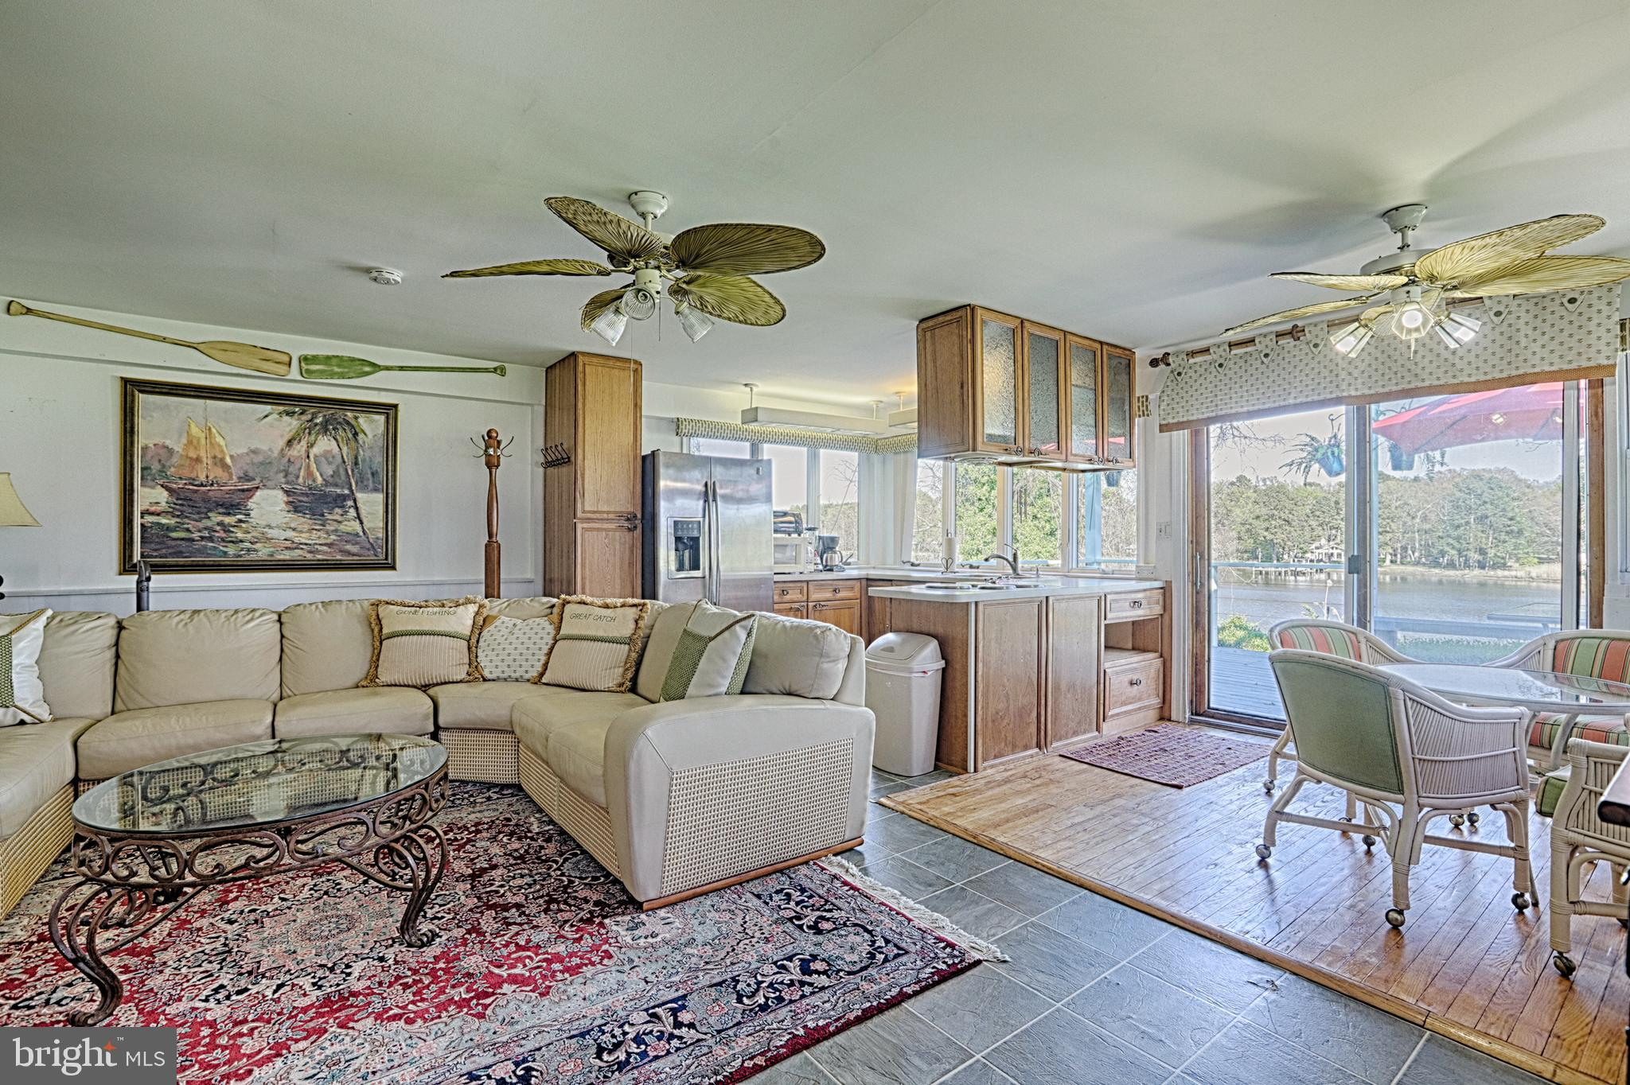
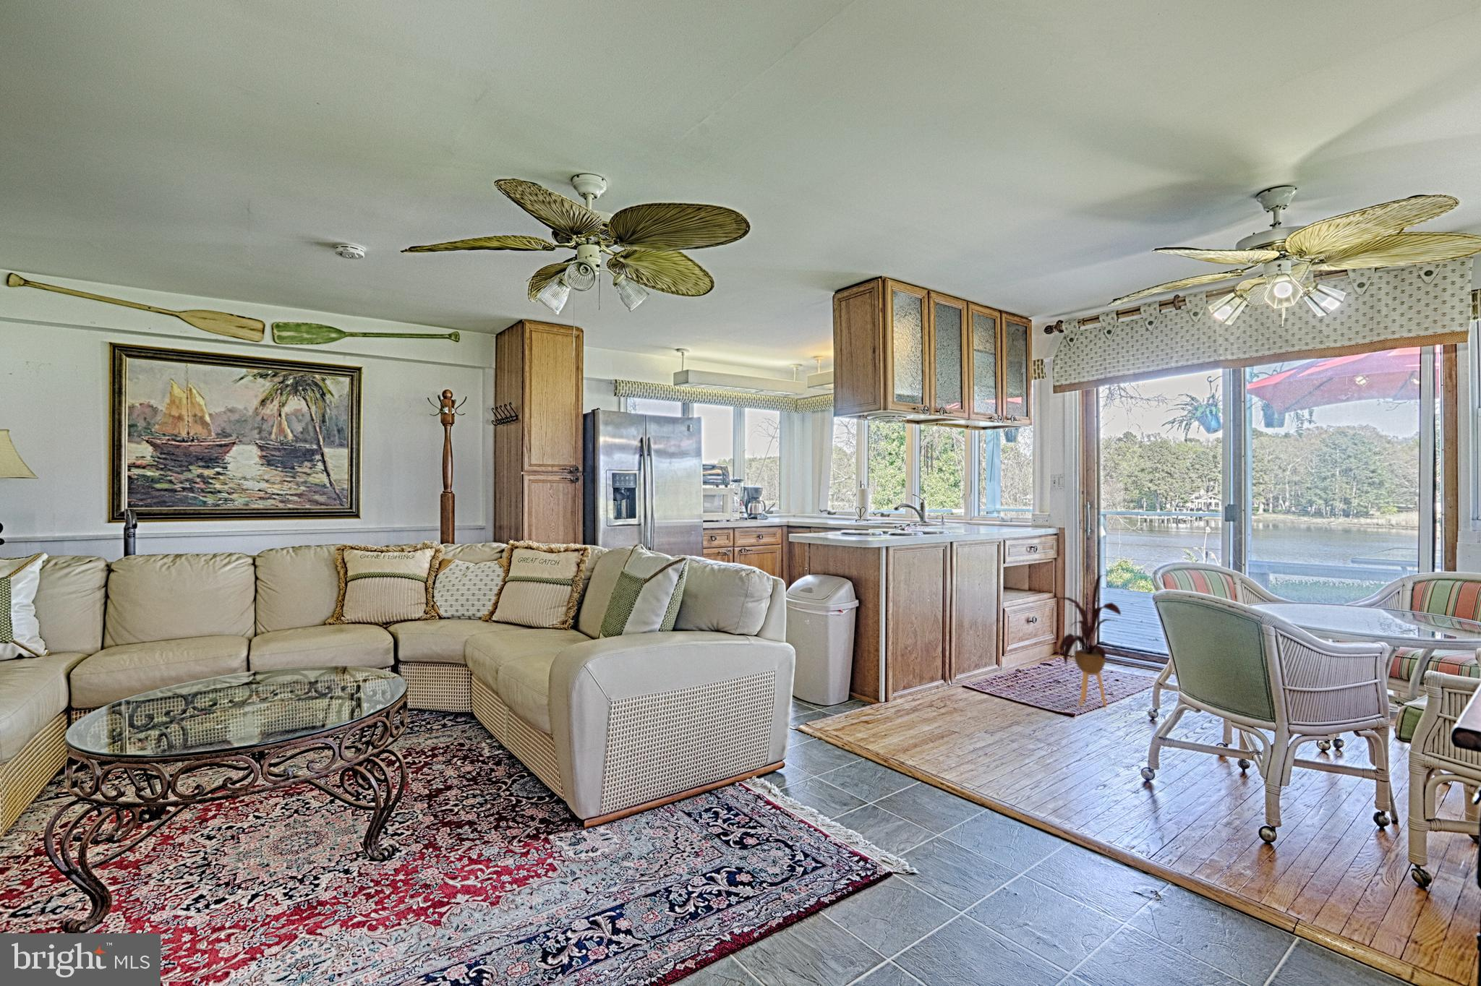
+ house plant [1047,574,1123,706]
